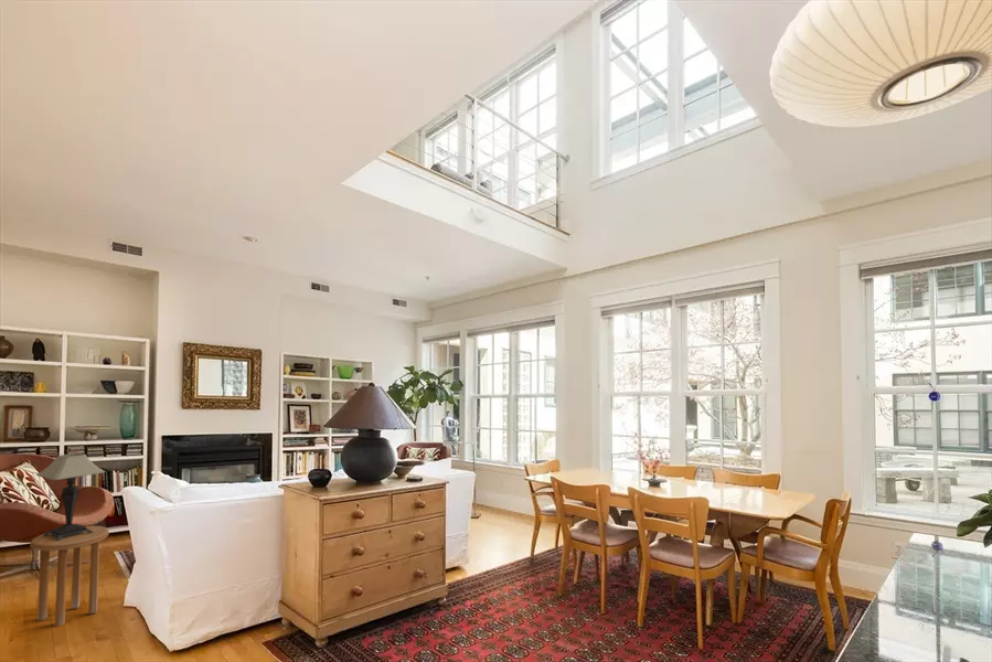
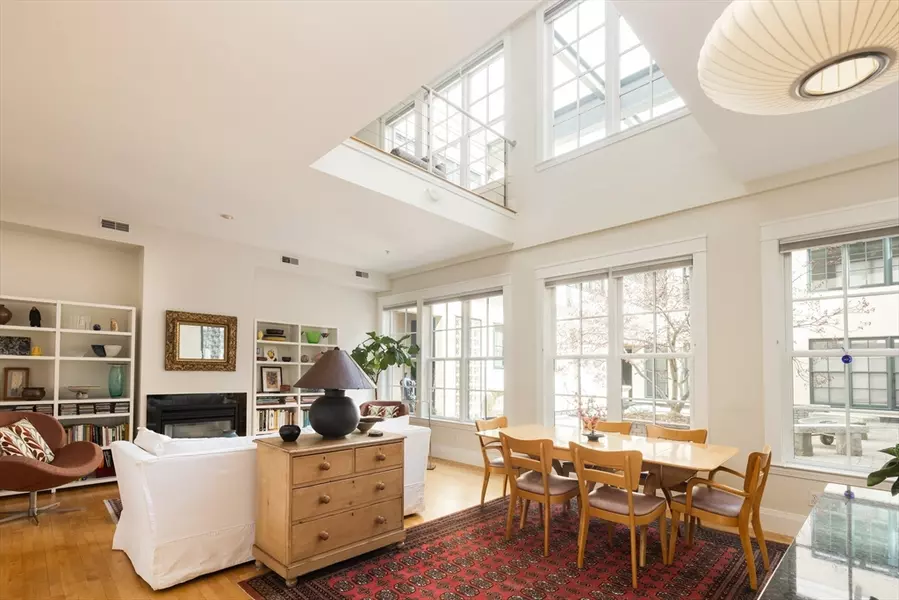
- side table [29,525,110,628]
- table lamp [35,452,106,541]
